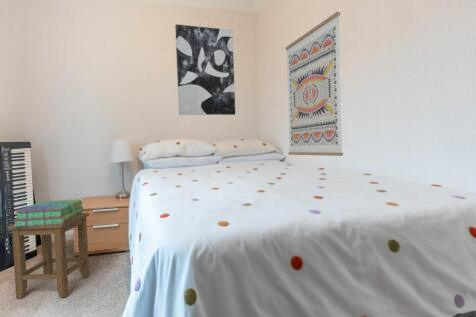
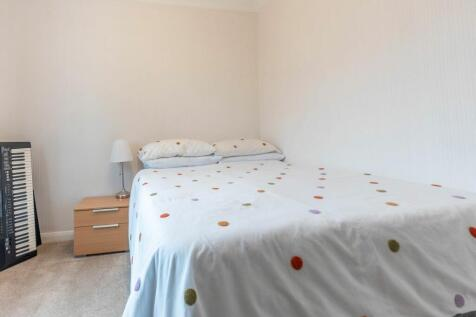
- stool [6,212,90,299]
- stack of books [12,199,85,227]
- wall art [285,11,344,157]
- wall art [174,23,236,116]
